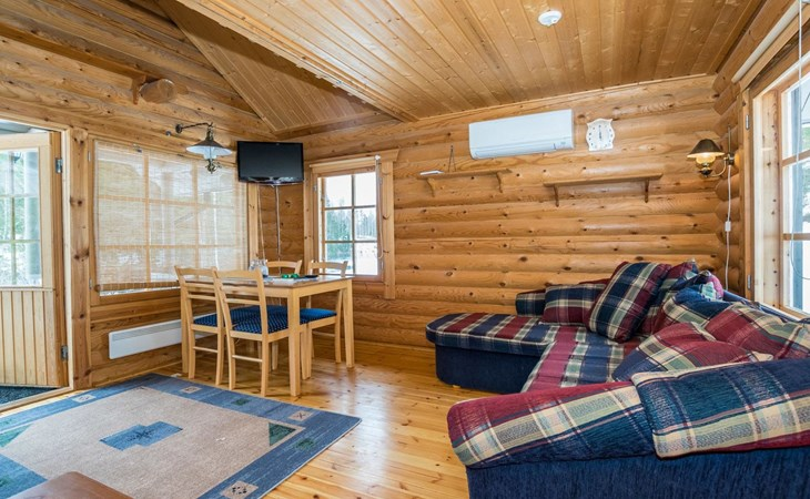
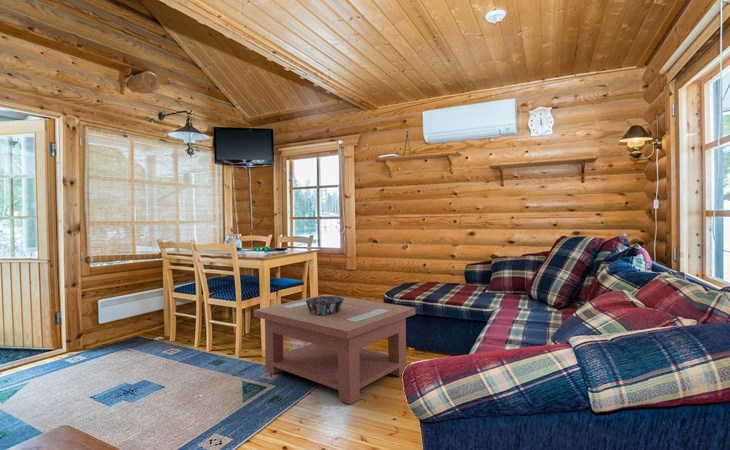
+ coffee table [253,293,417,405]
+ decorative bowl [306,295,344,315]
